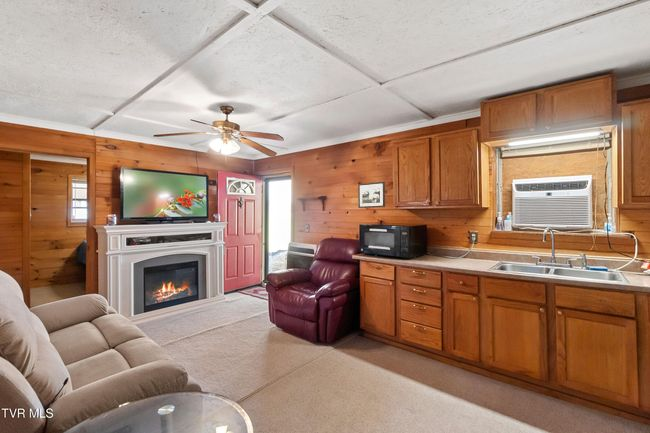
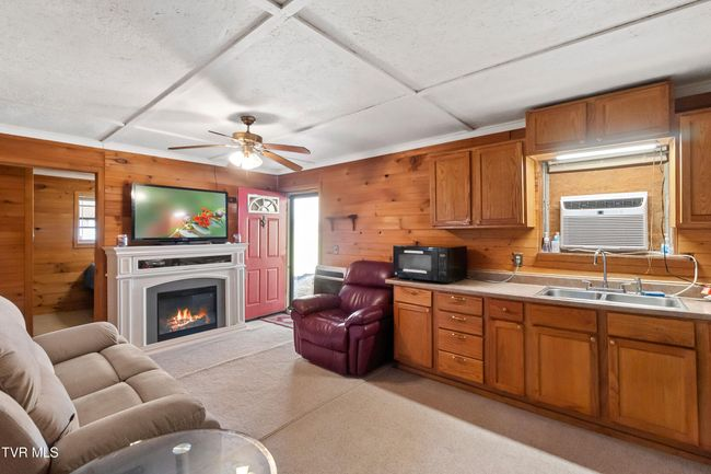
- picture frame [357,181,386,209]
